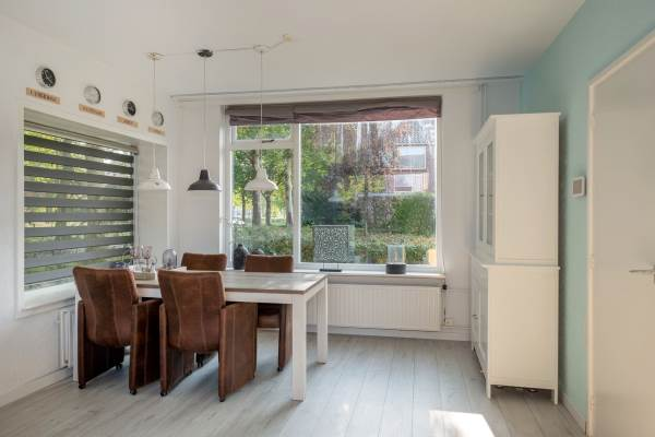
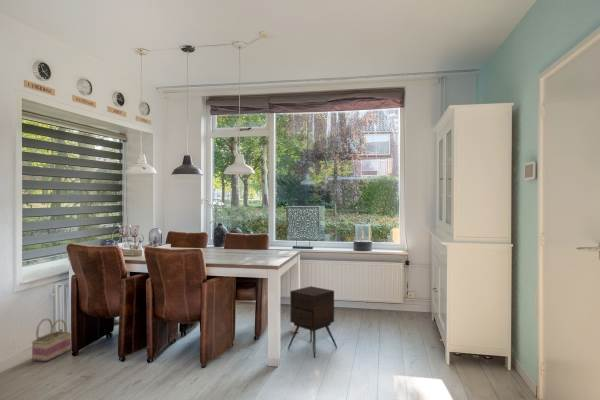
+ basket [31,317,72,363]
+ side table [287,285,338,358]
